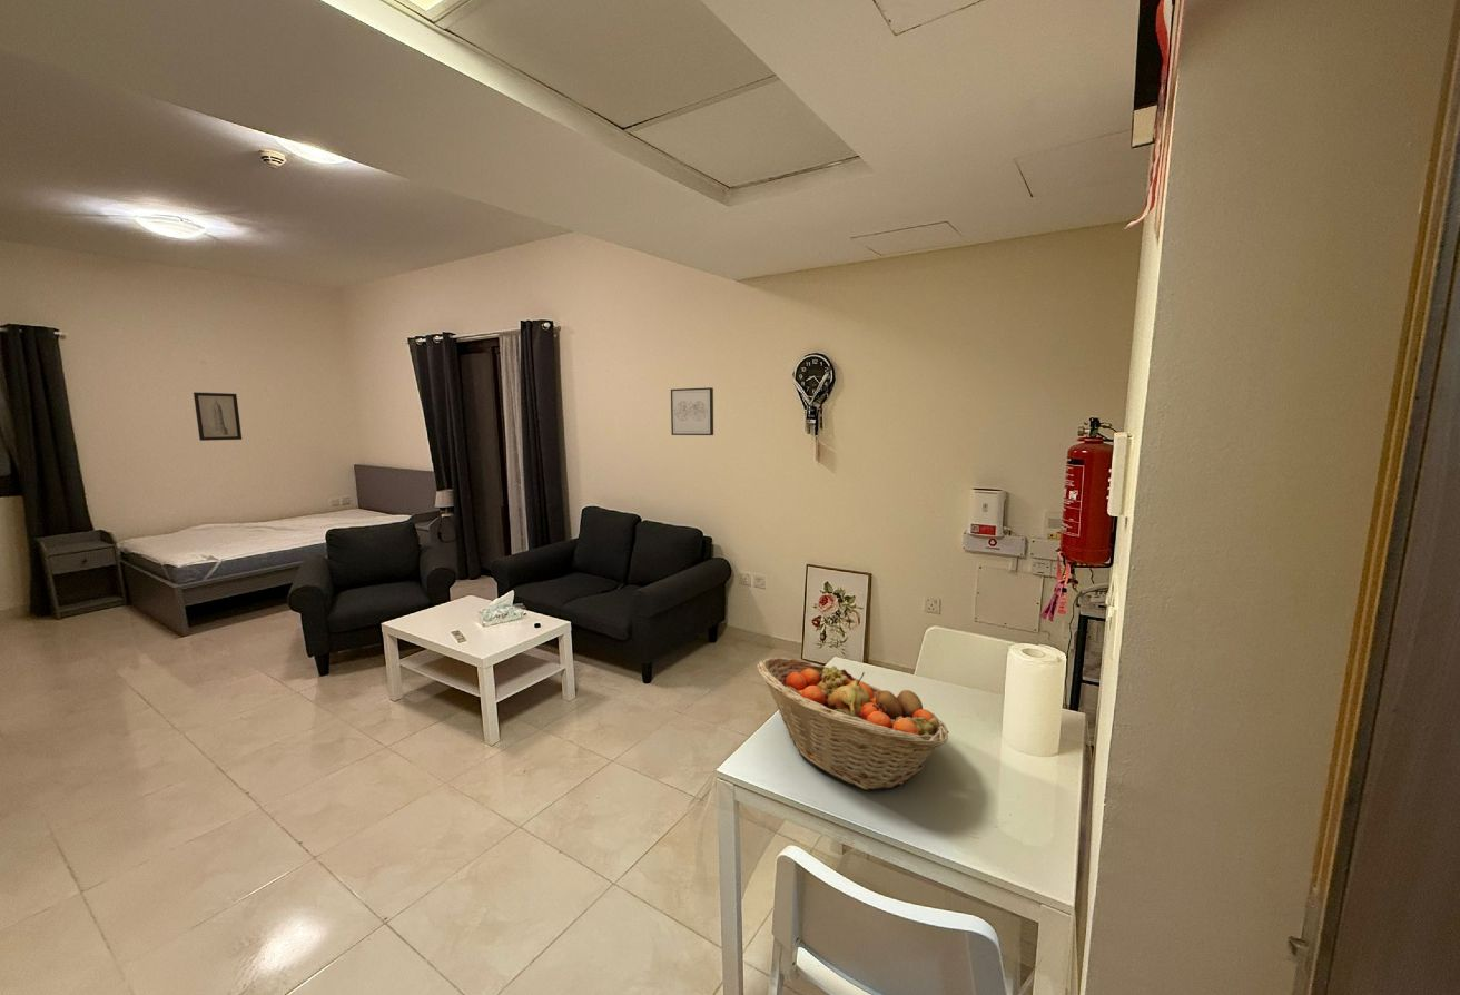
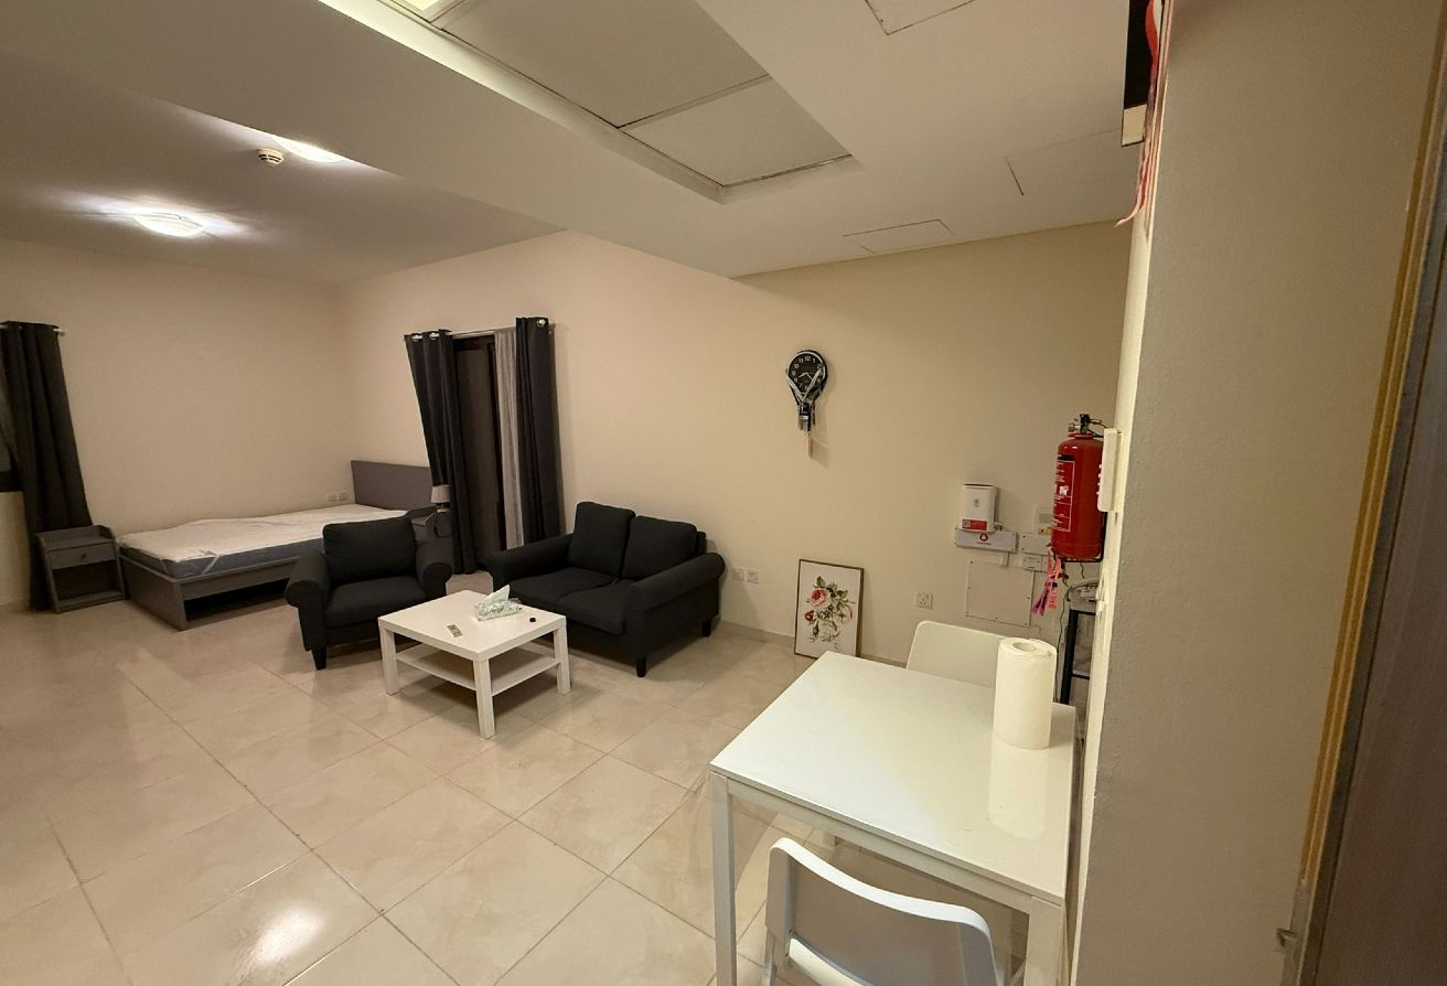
- fruit basket [756,657,949,791]
- wall art [670,386,714,436]
- wall art [193,391,243,442]
